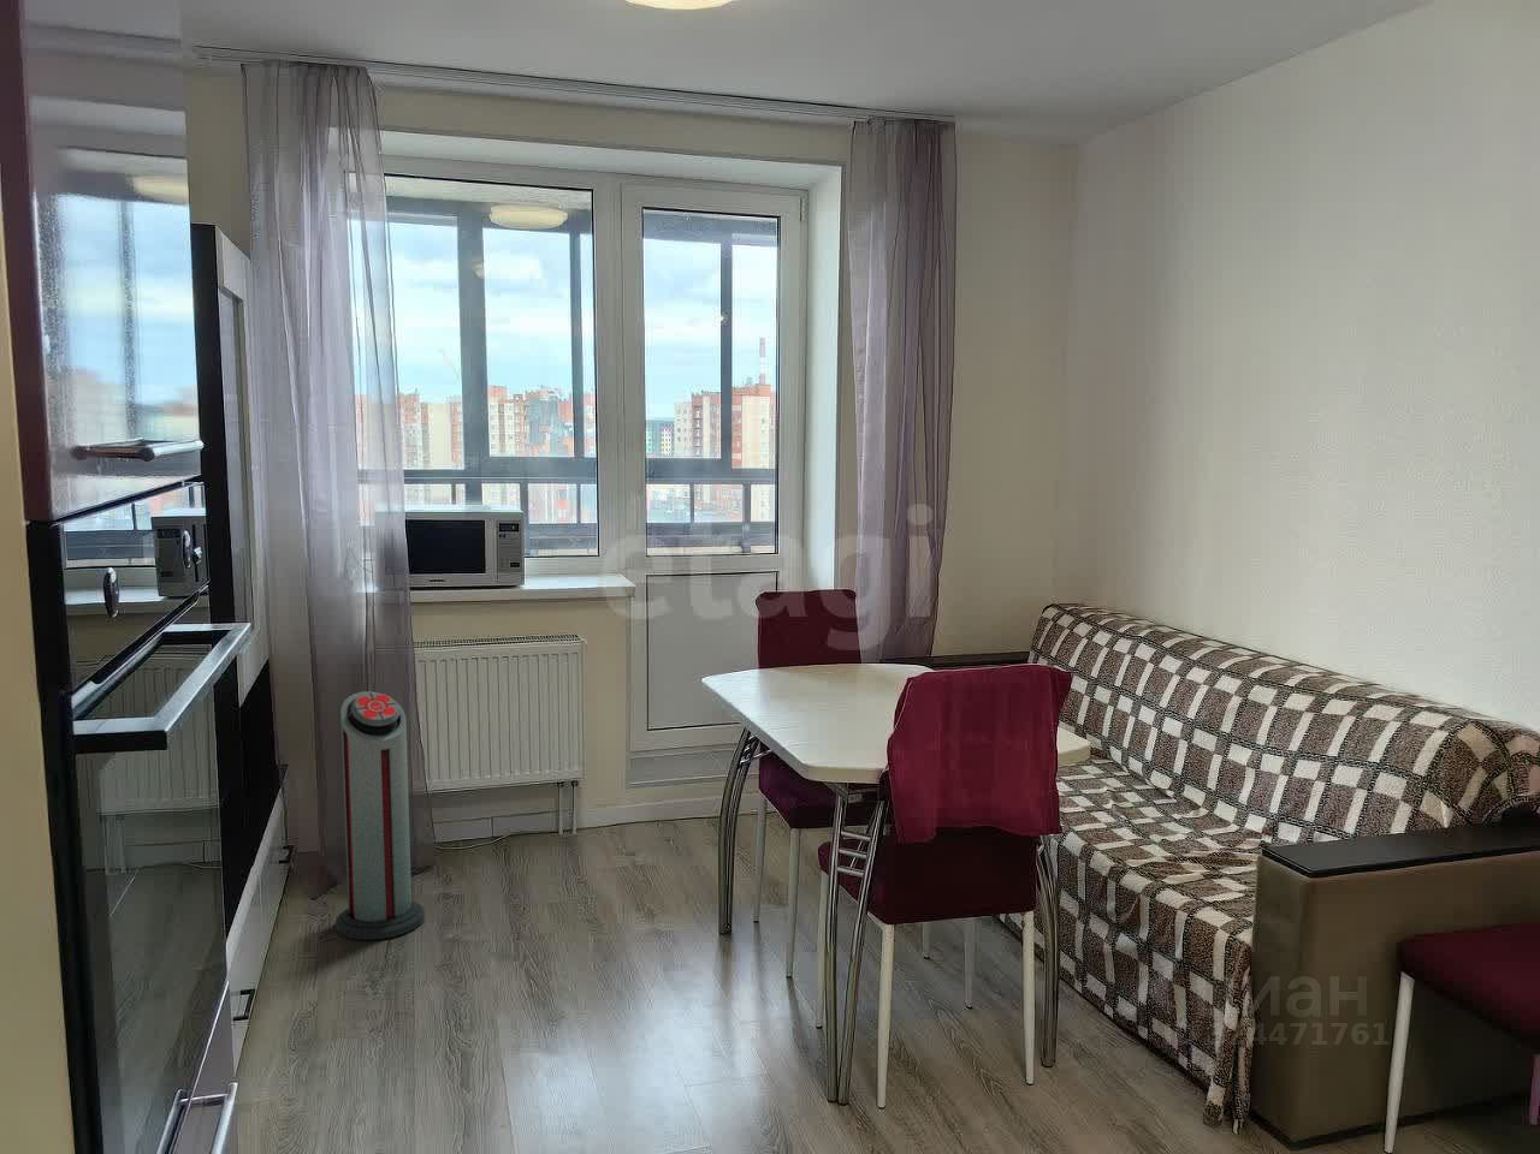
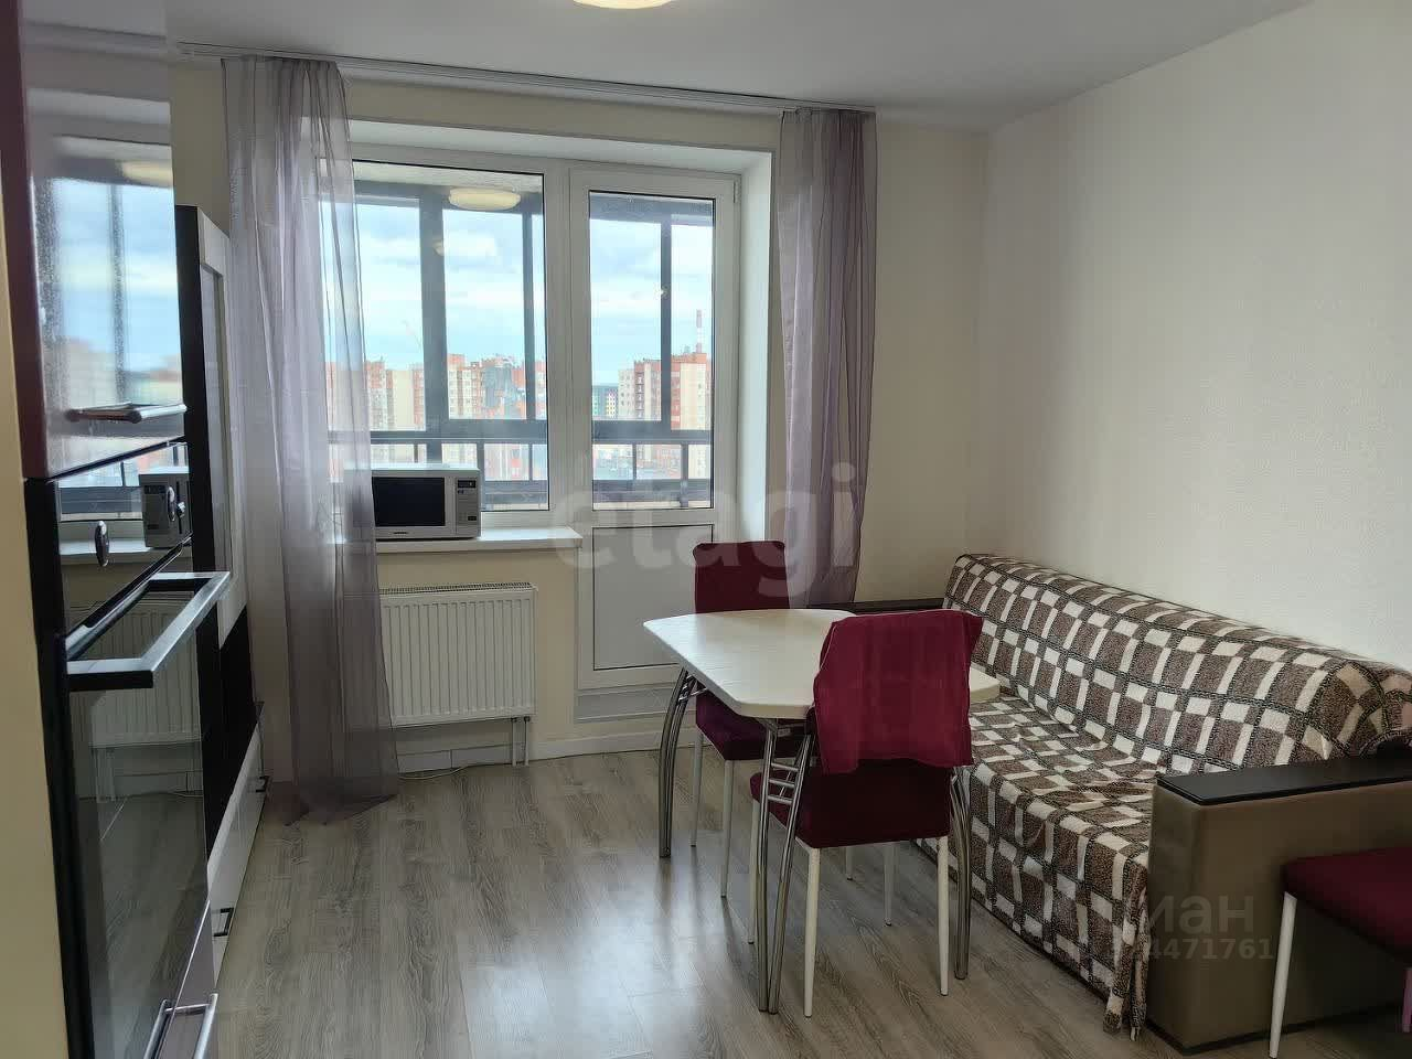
- air purifier [335,690,426,941]
